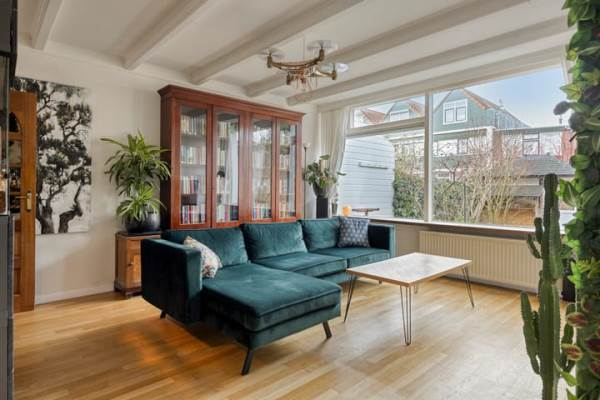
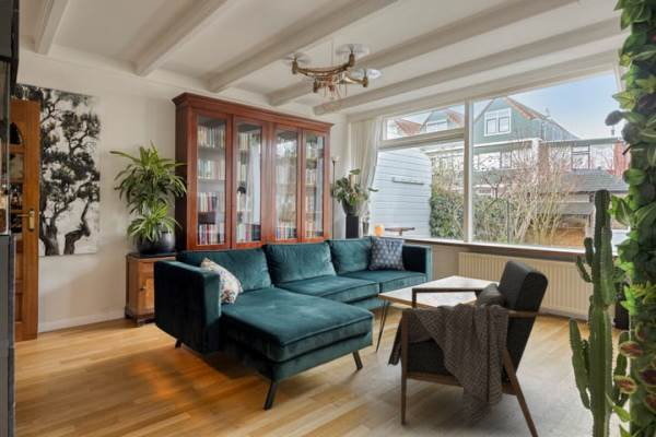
+ armchair [386,259,549,437]
